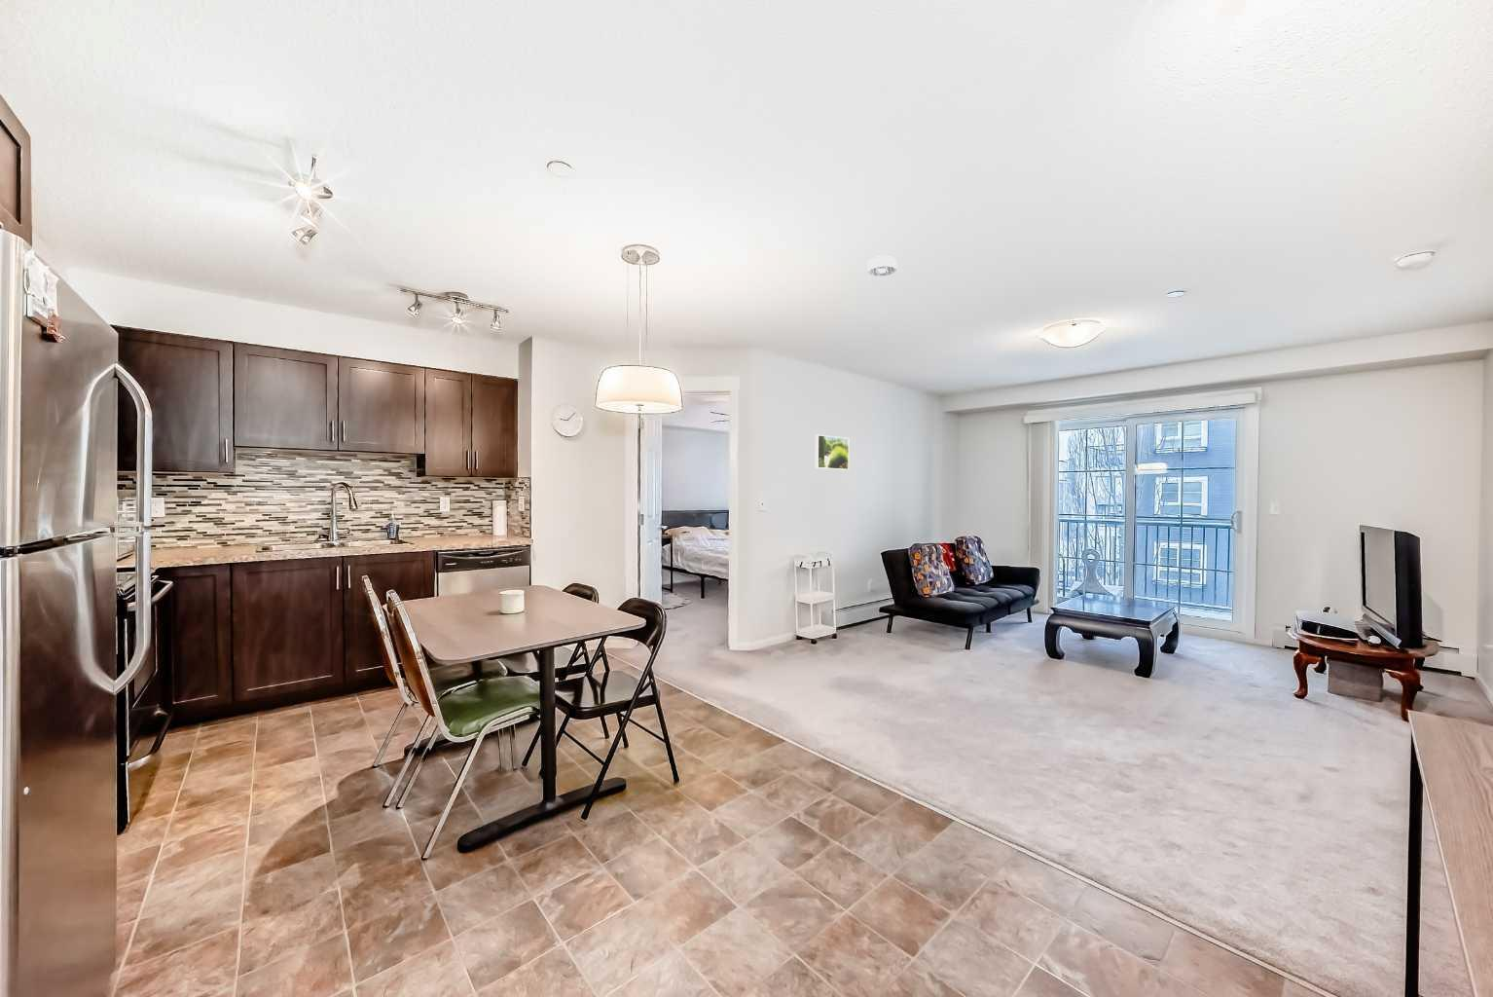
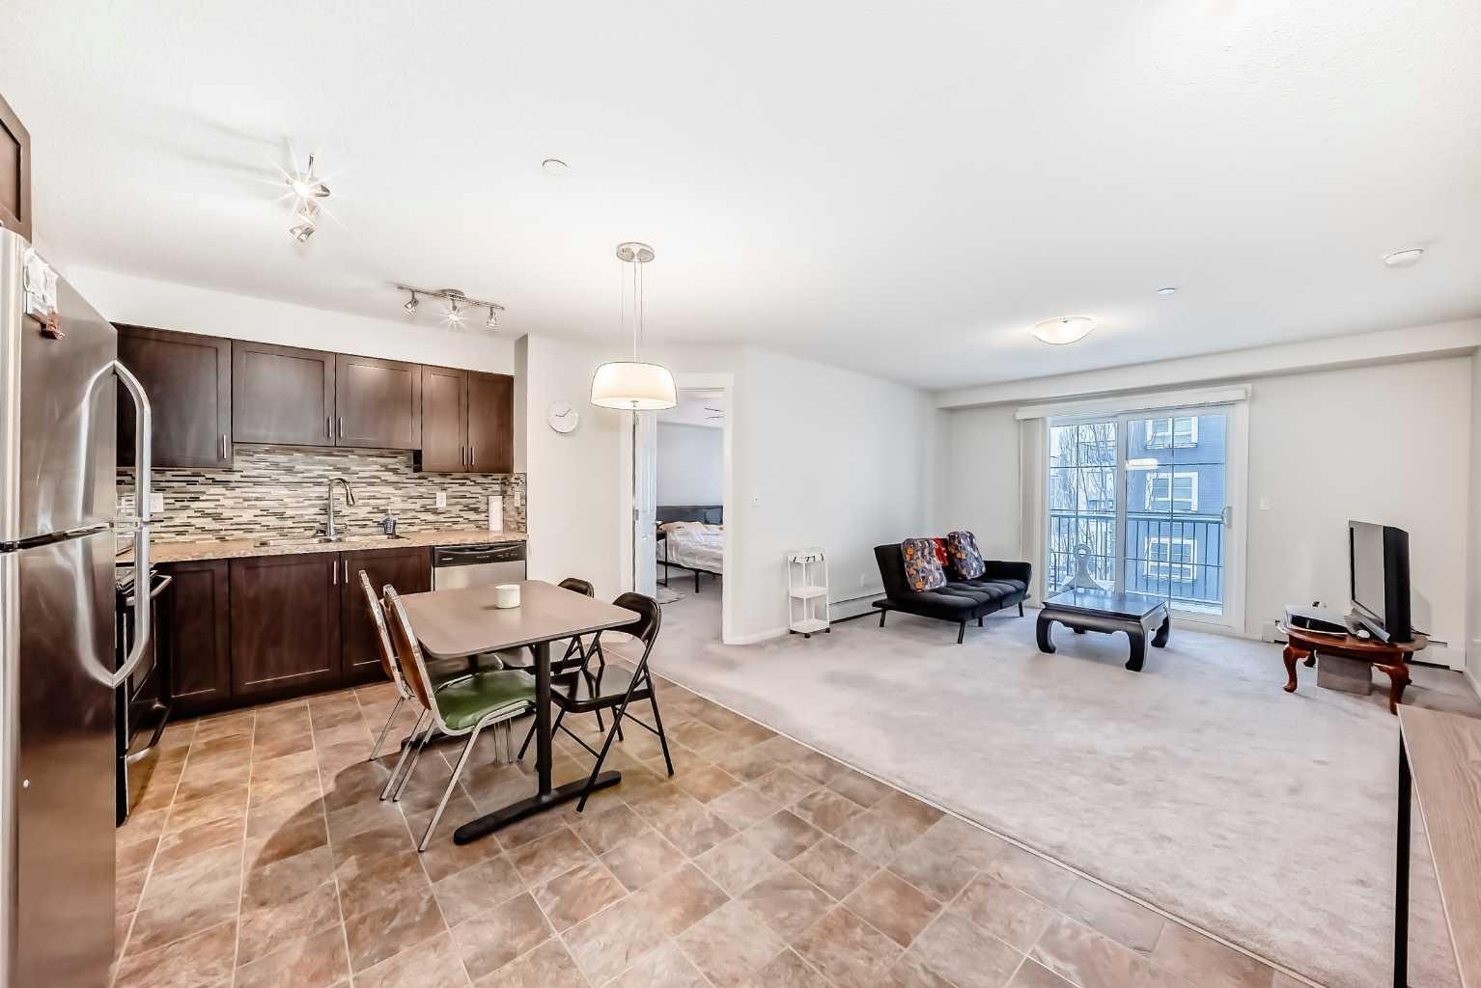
- smoke detector [867,255,898,276]
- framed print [814,434,850,471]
